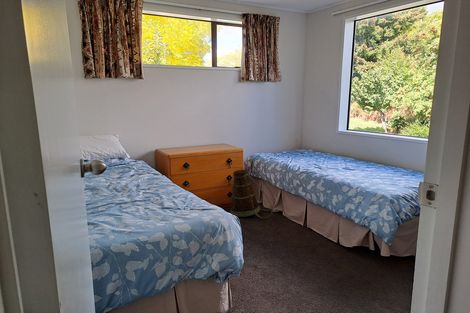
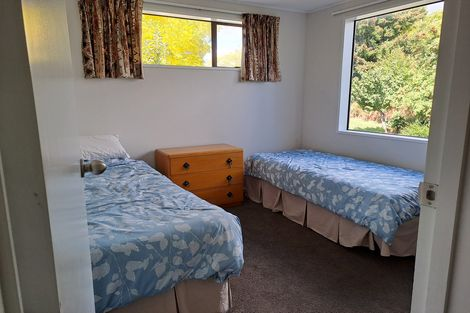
- basket [229,169,276,219]
